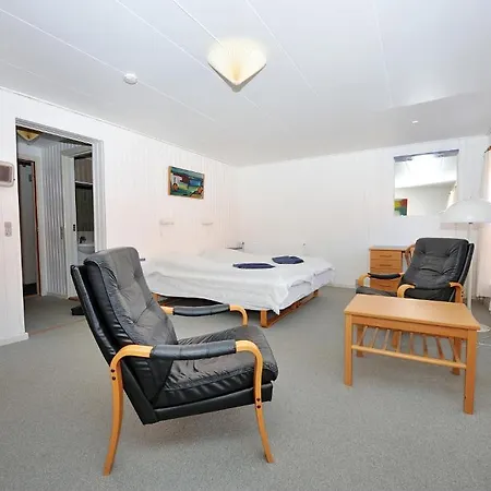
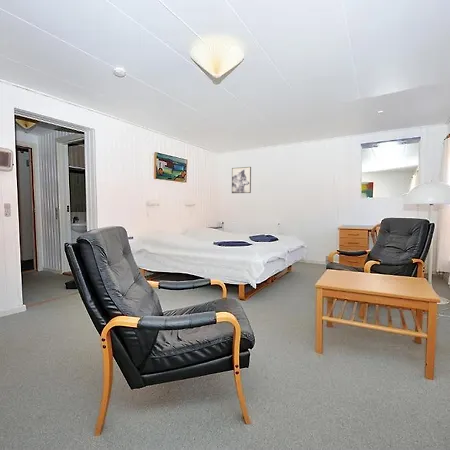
+ wall art [231,166,252,194]
